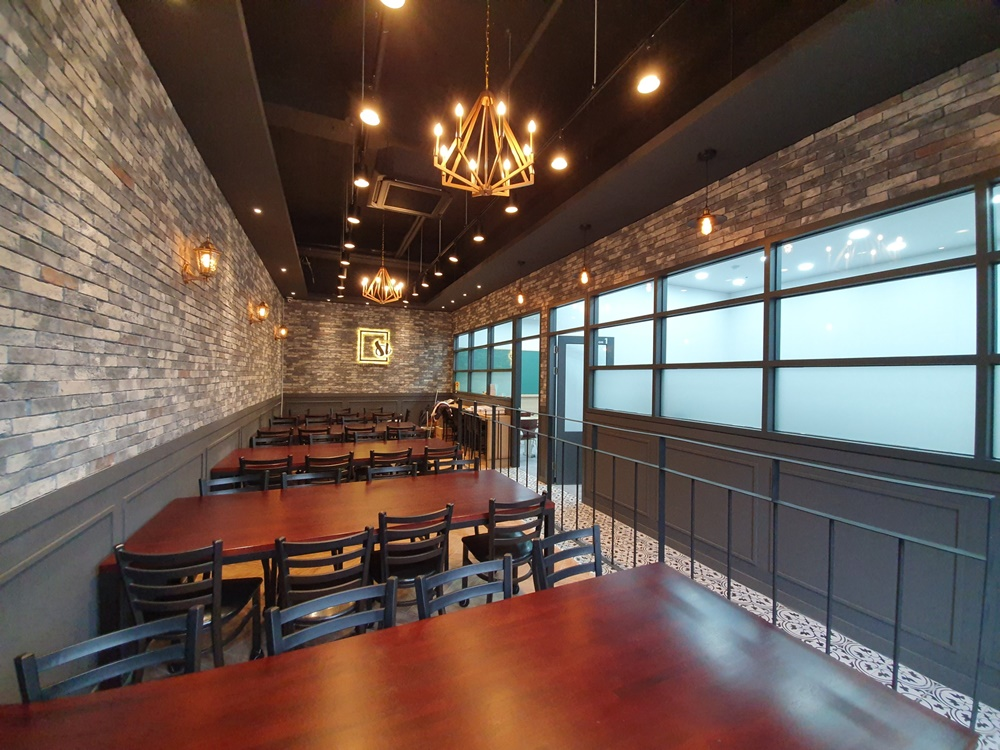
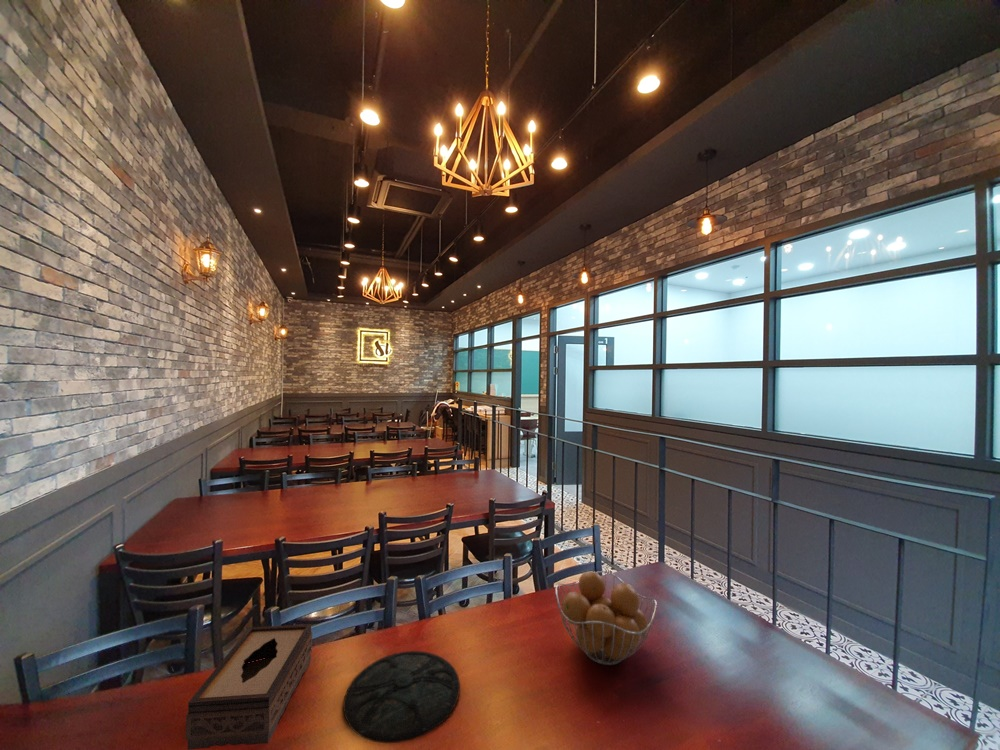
+ plate [342,650,461,744]
+ tissue box [185,623,313,750]
+ fruit basket [555,570,658,666]
